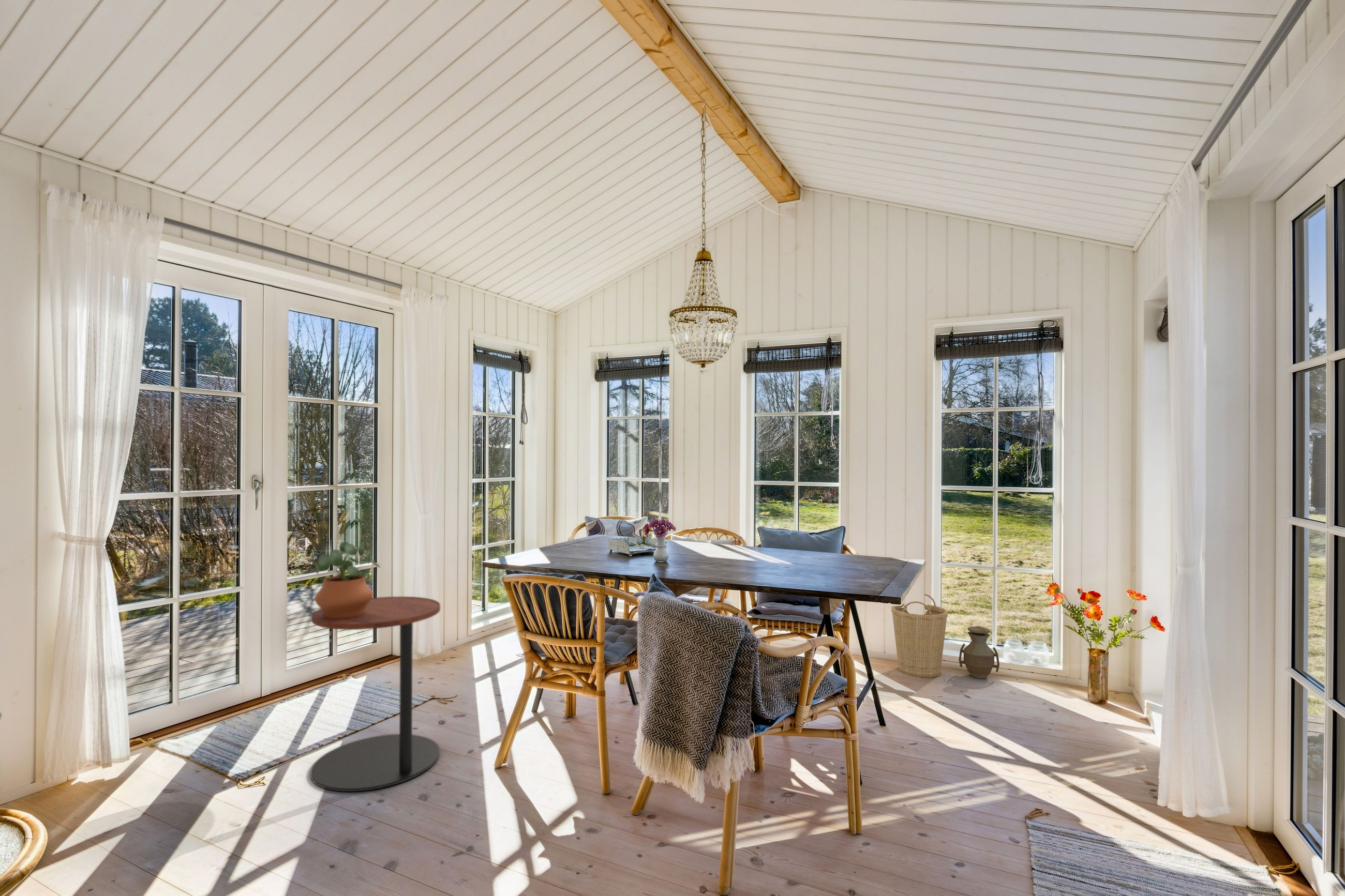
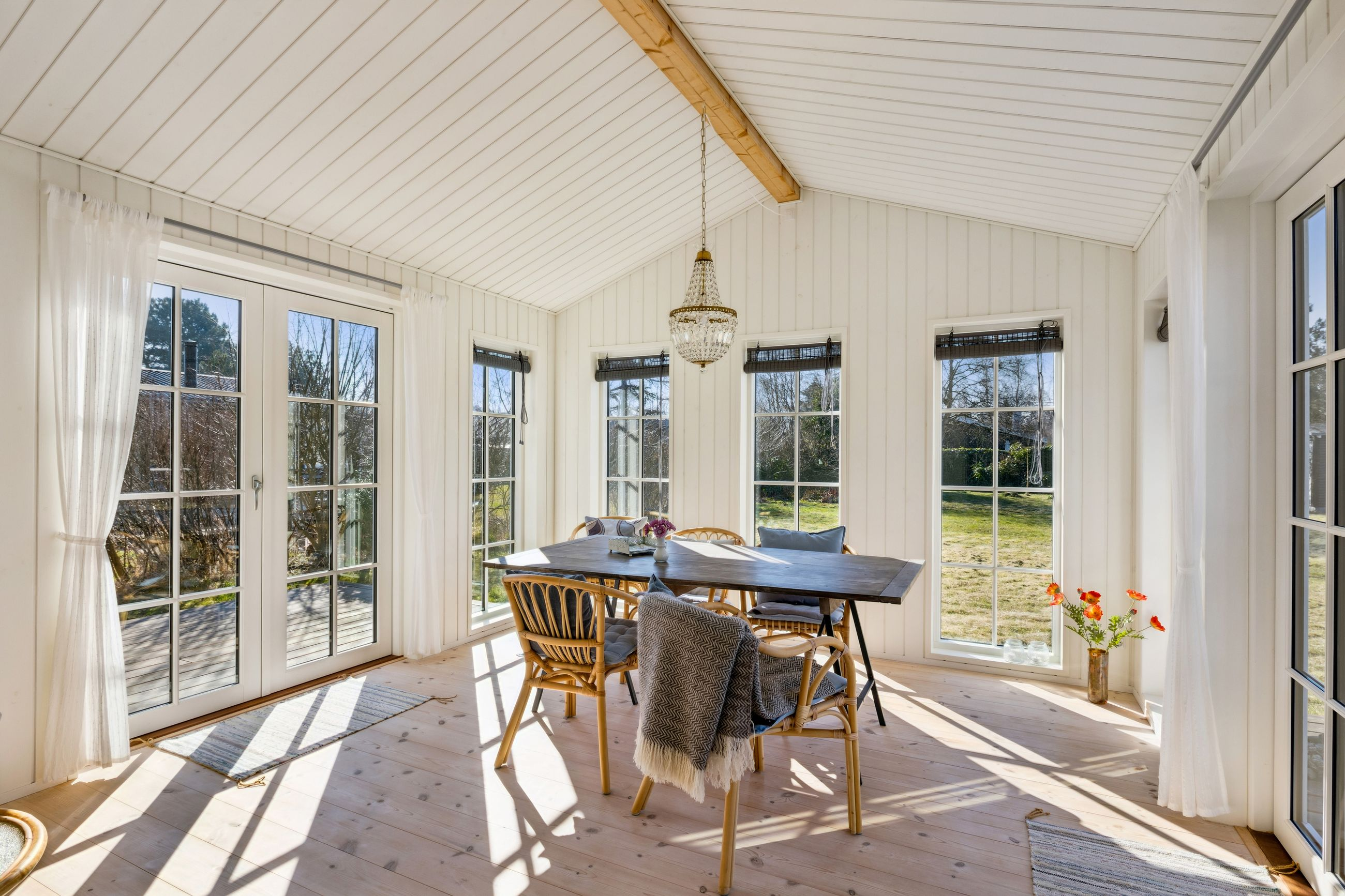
- vase [958,626,1000,679]
- potted plant [311,541,381,619]
- basket [891,594,948,678]
- side table [310,596,441,792]
